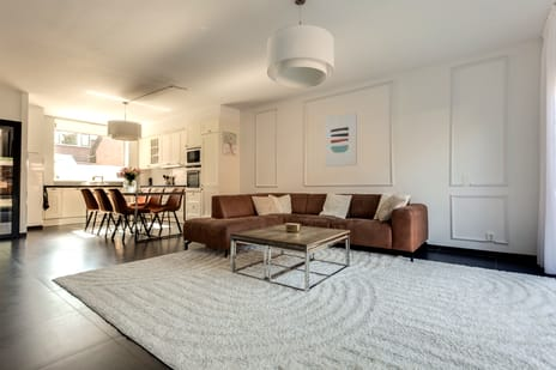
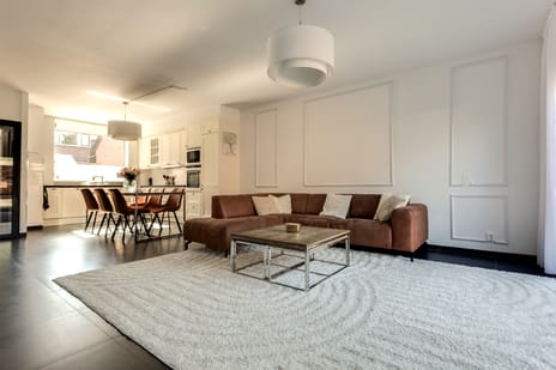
- wall art [324,111,358,168]
